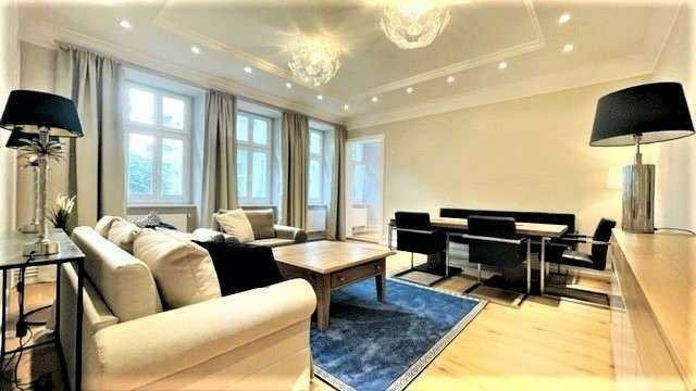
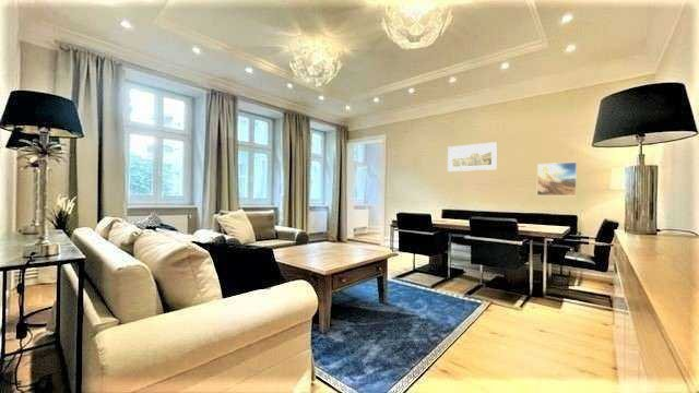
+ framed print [536,162,578,196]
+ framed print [447,141,498,172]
